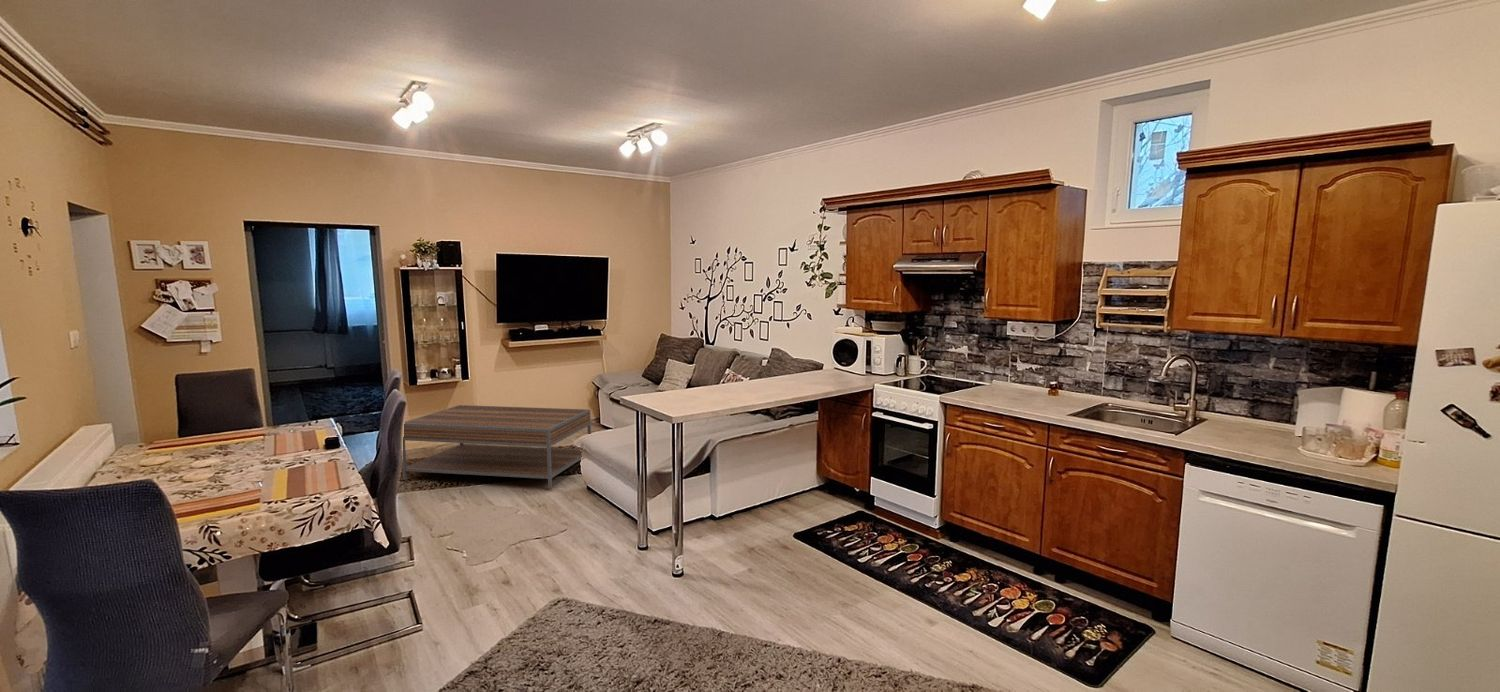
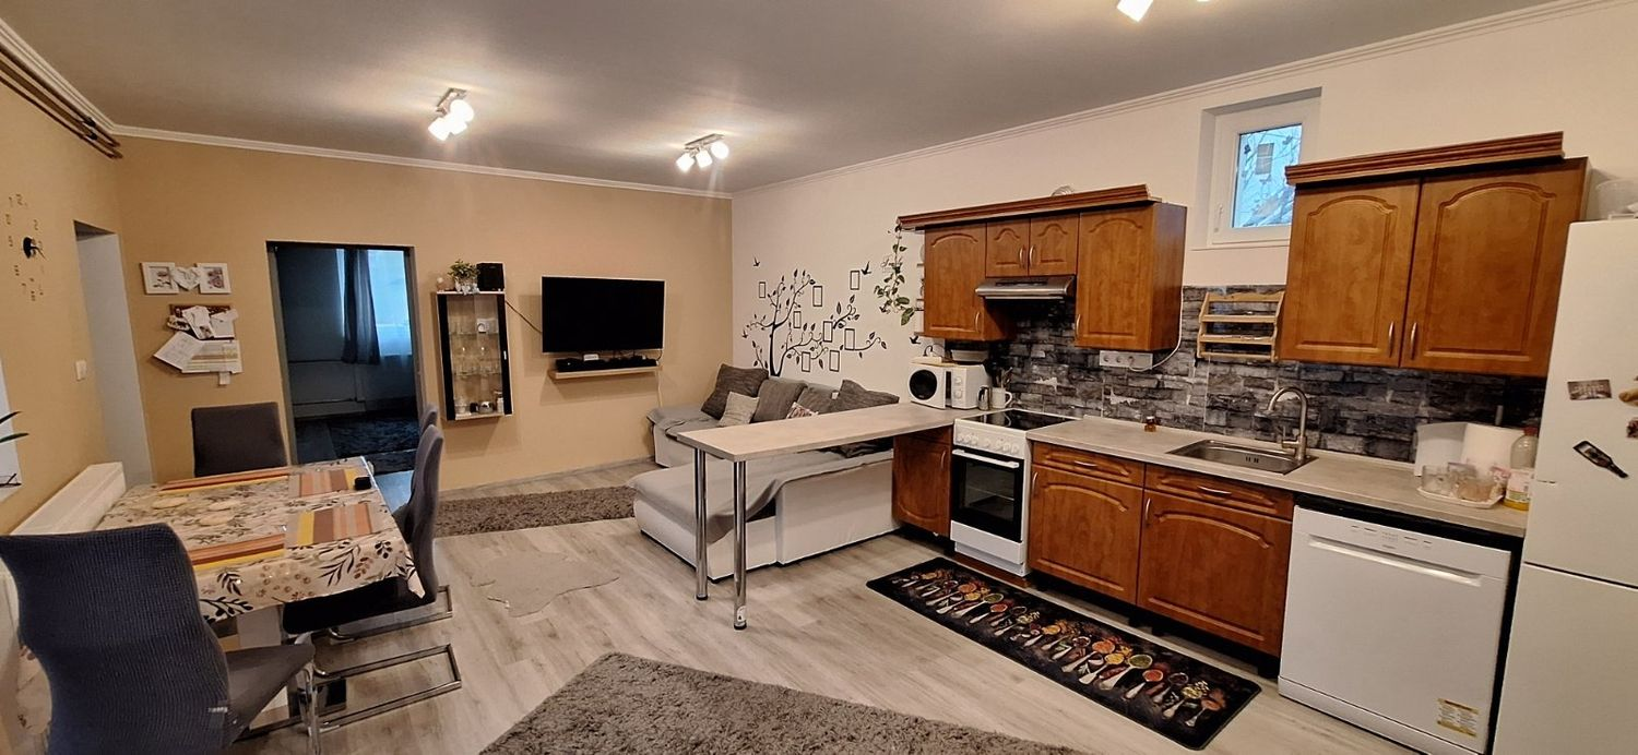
- coffee table [401,404,592,489]
